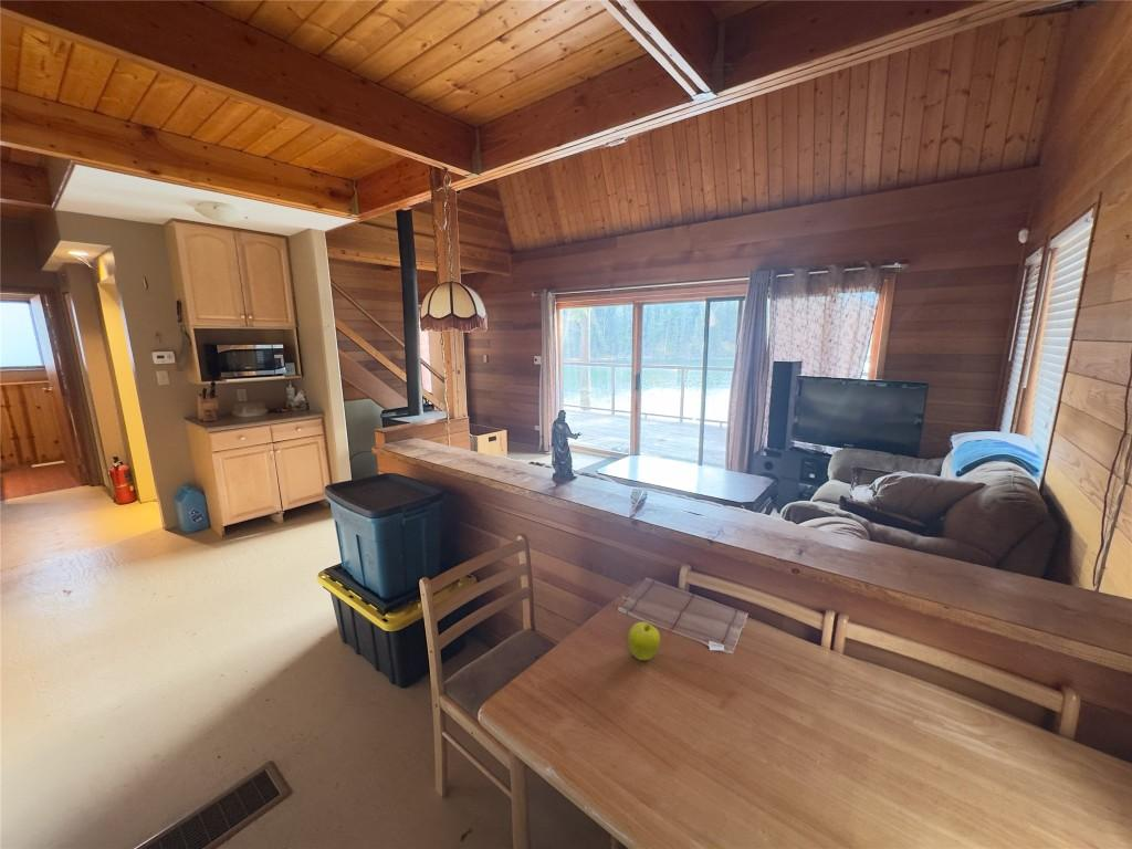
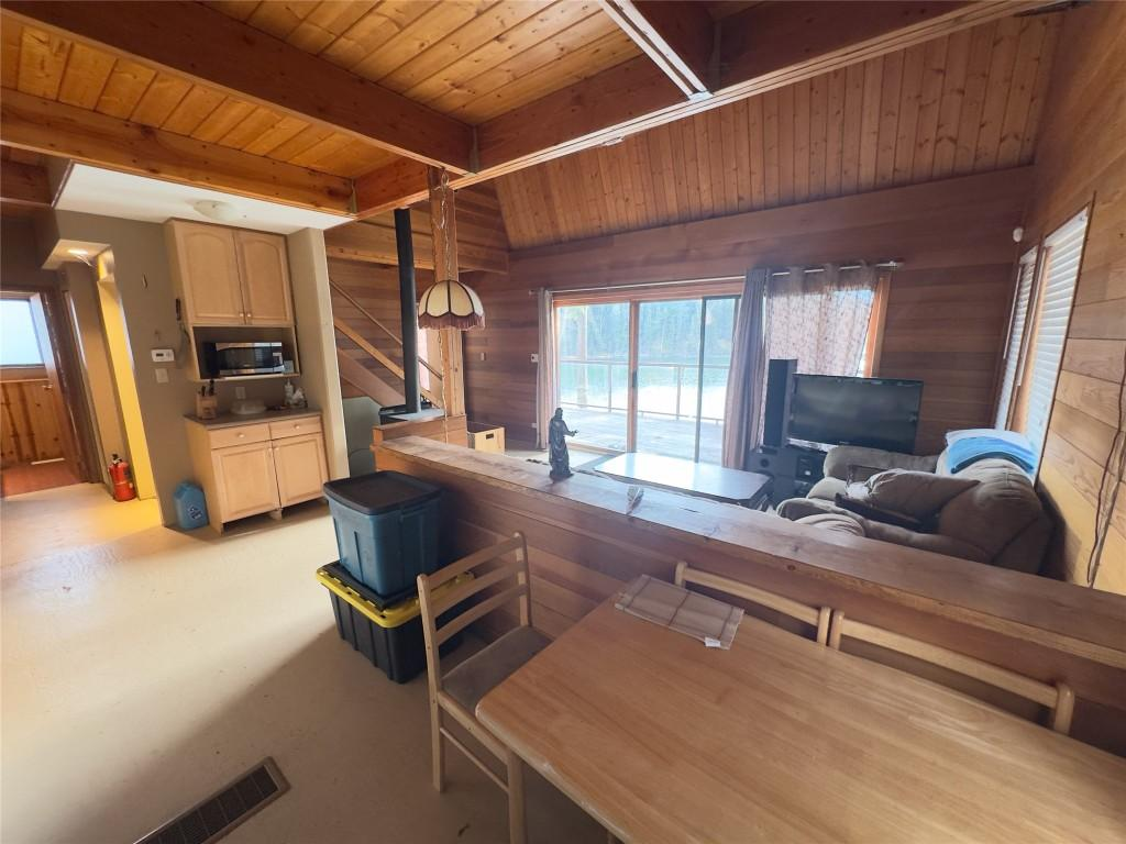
- fruit [627,621,661,661]
